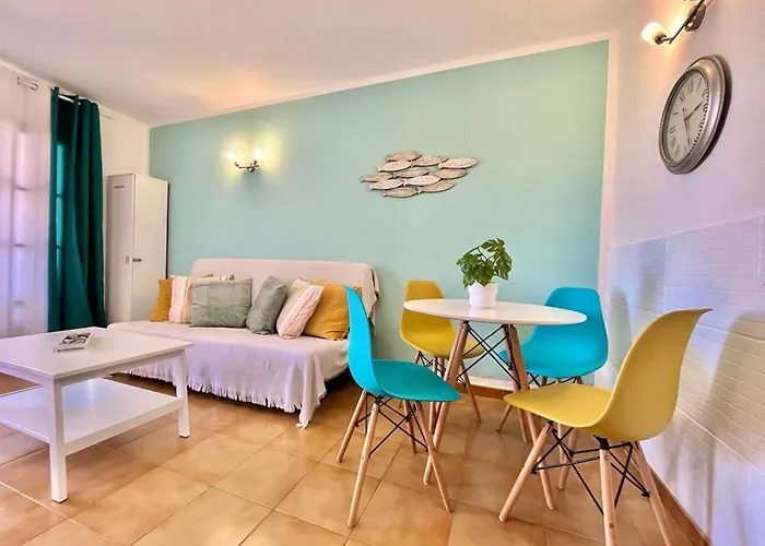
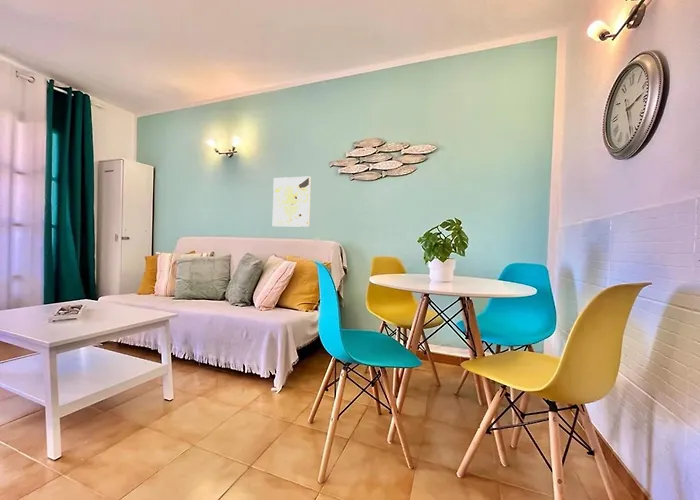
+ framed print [272,176,312,228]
